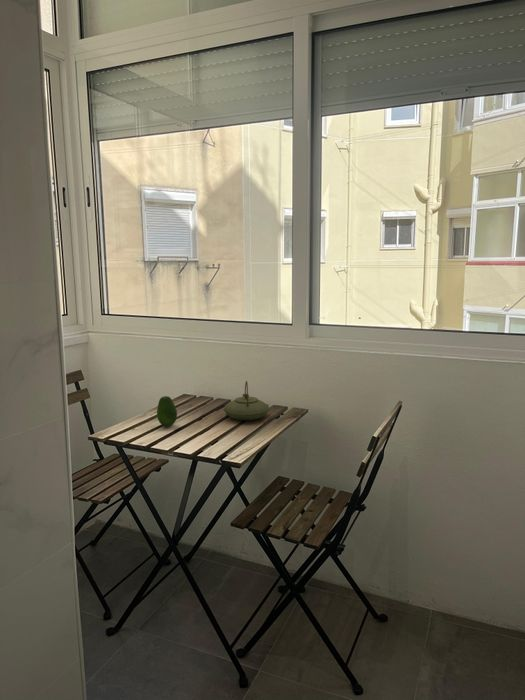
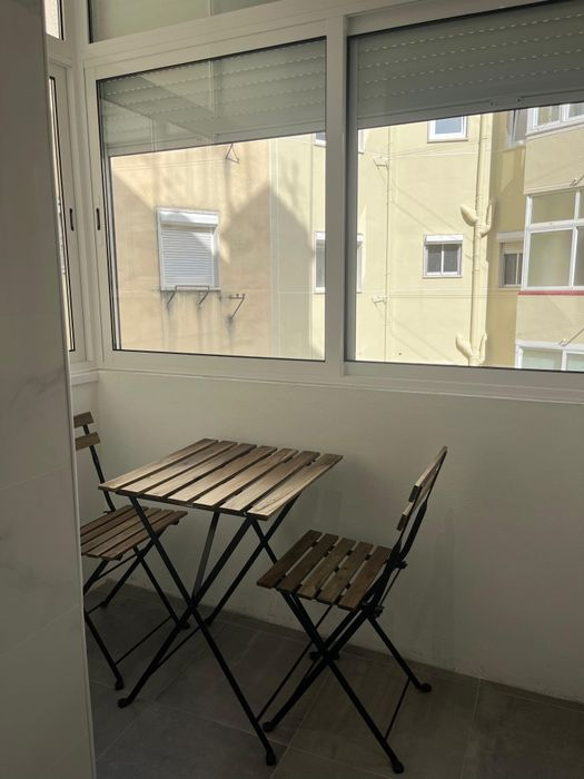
- teapot [223,380,270,421]
- fruit [156,395,178,427]
